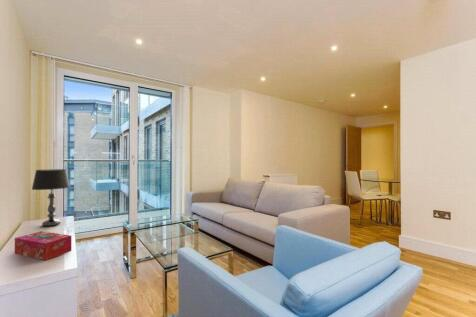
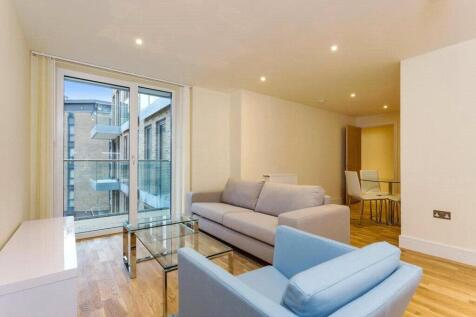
- table lamp [31,168,71,227]
- tissue box [14,230,72,261]
